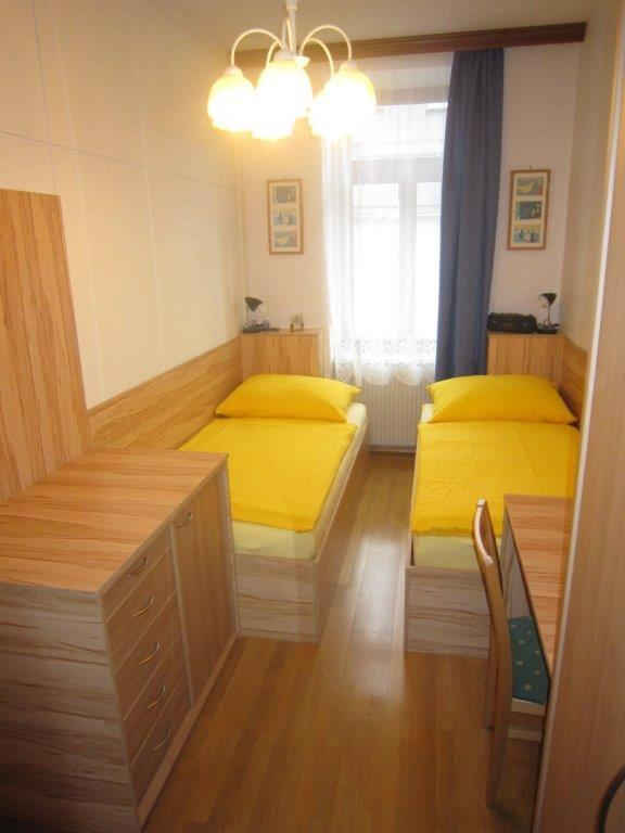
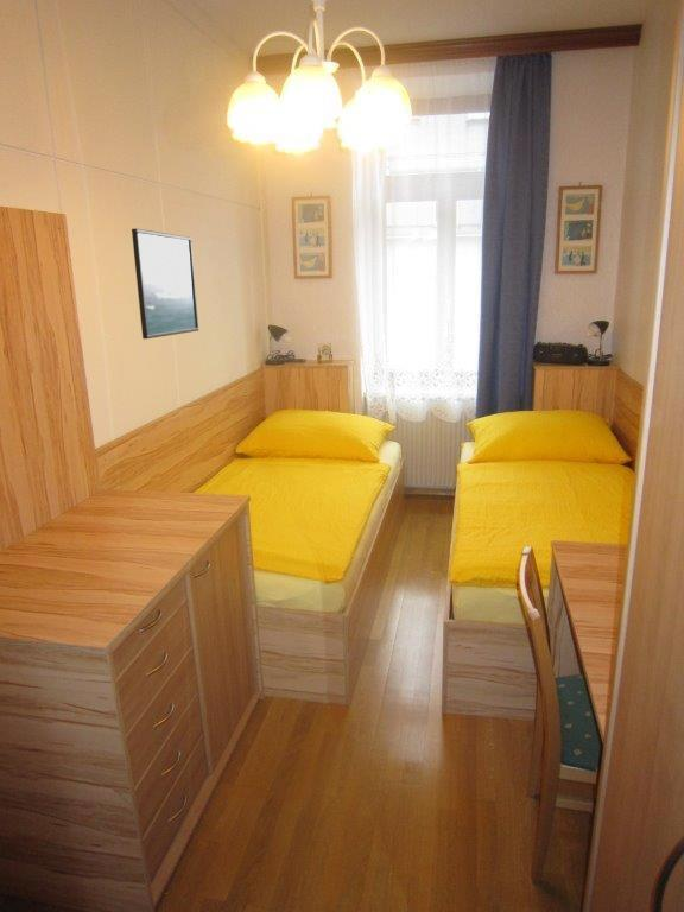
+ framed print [131,228,200,340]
